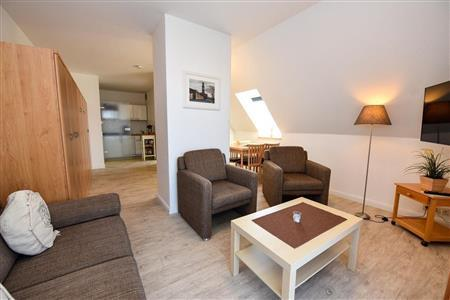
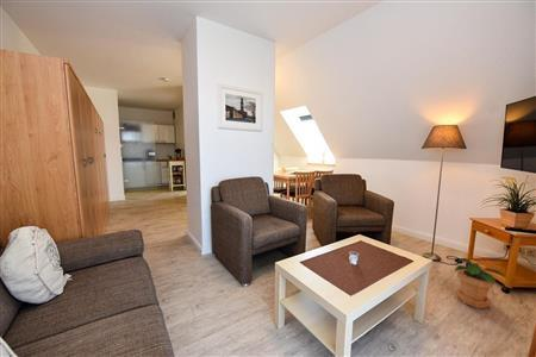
+ potted plant [454,257,507,309]
